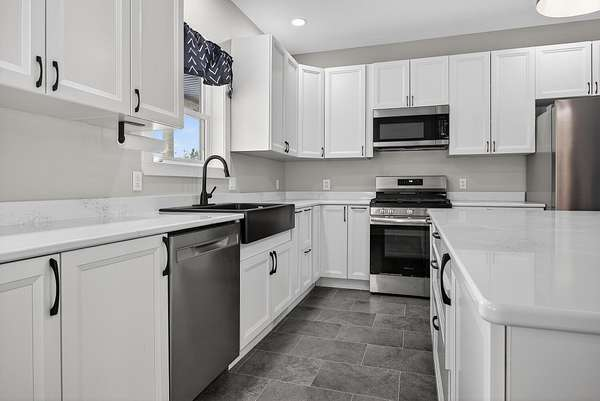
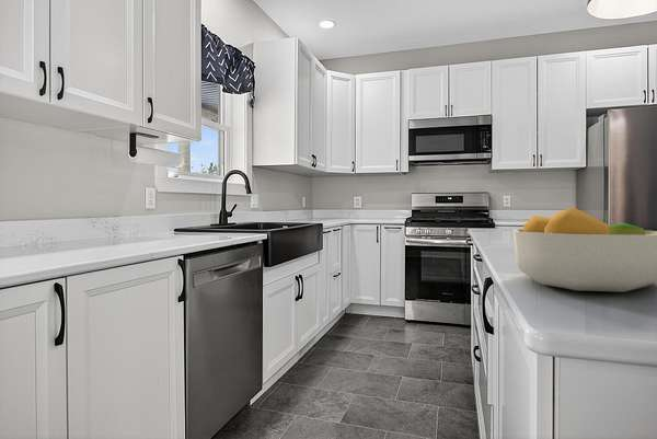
+ fruit bowl [511,206,657,293]
